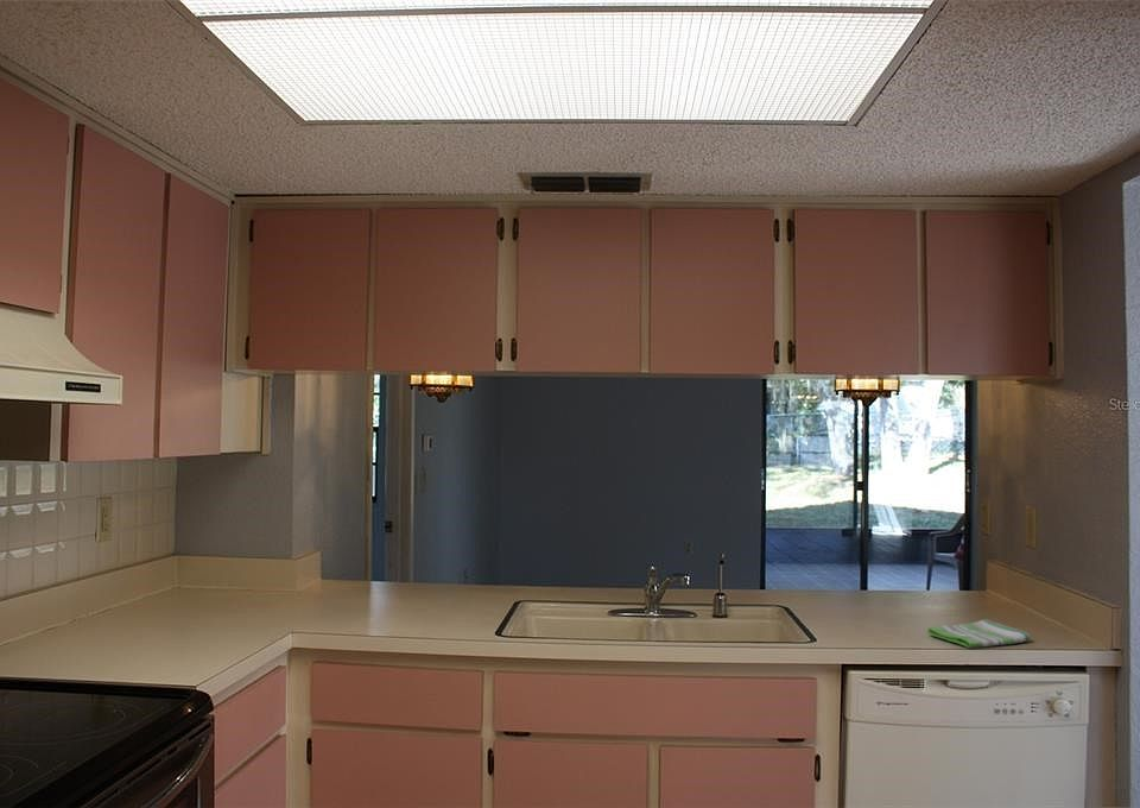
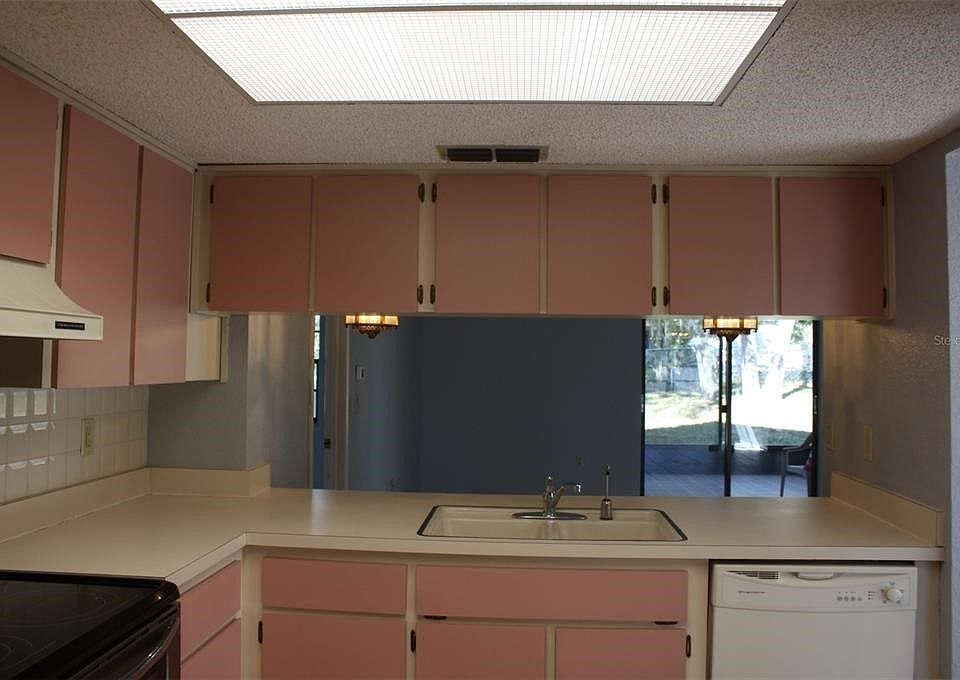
- dish towel [926,618,1031,649]
